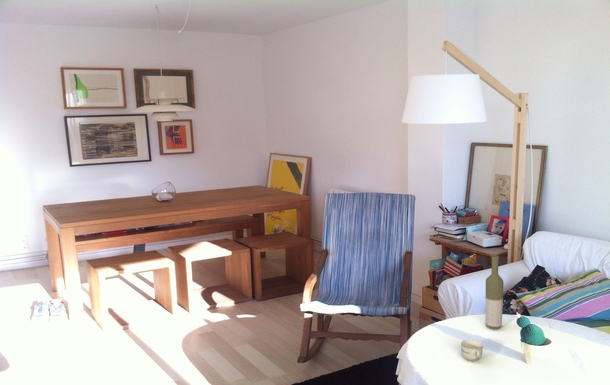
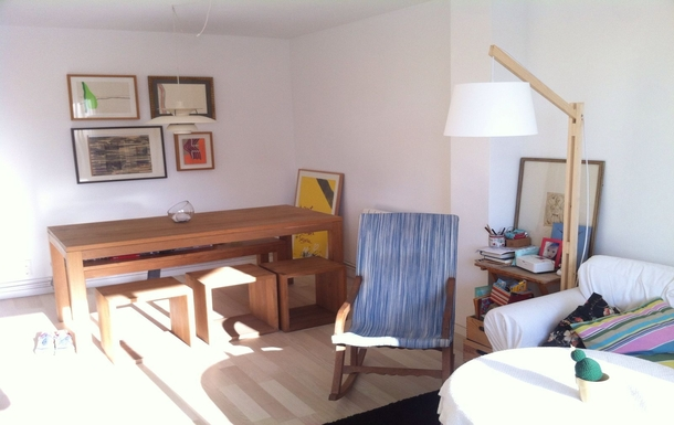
- cup [460,339,484,362]
- bottle [484,254,505,330]
